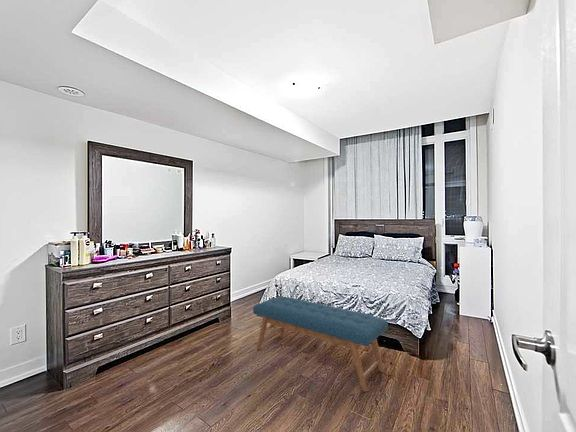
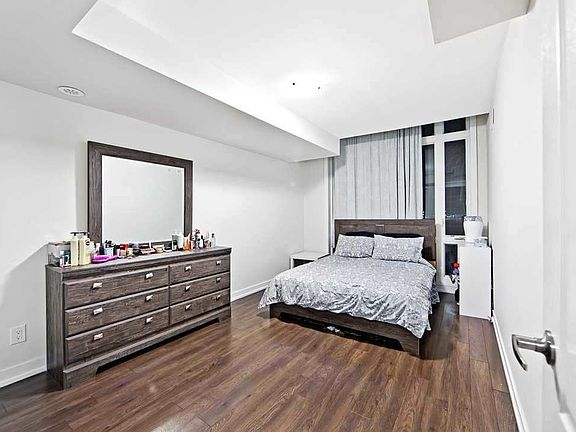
- bench [252,296,389,393]
